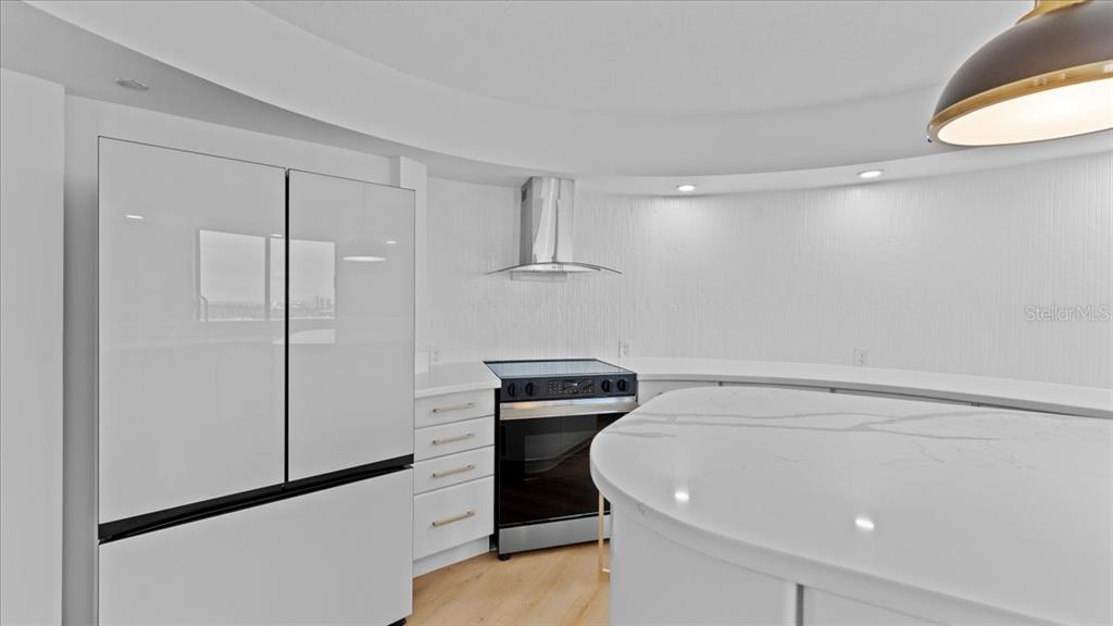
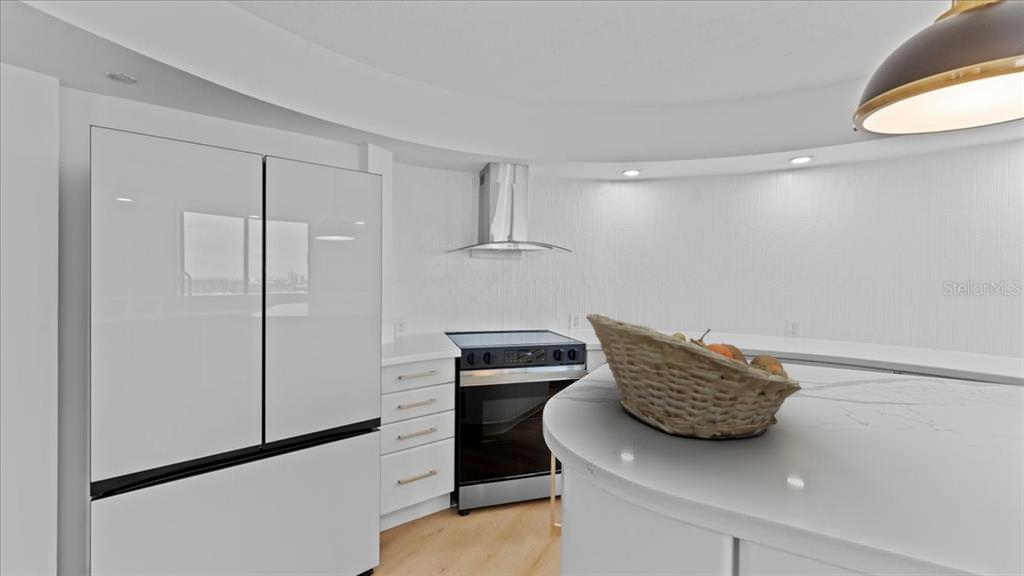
+ fruit basket [585,313,803,440]
